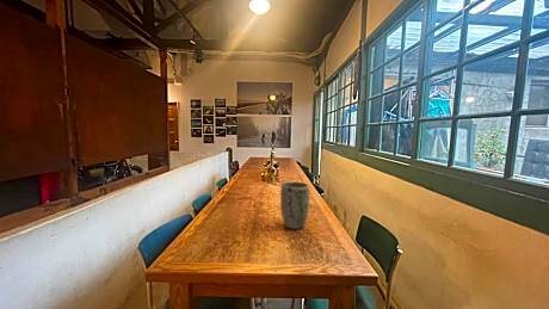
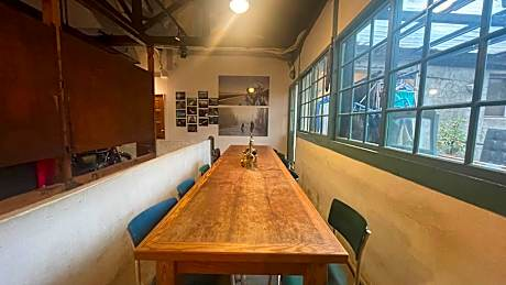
- plant pot [279,180,310,230]
